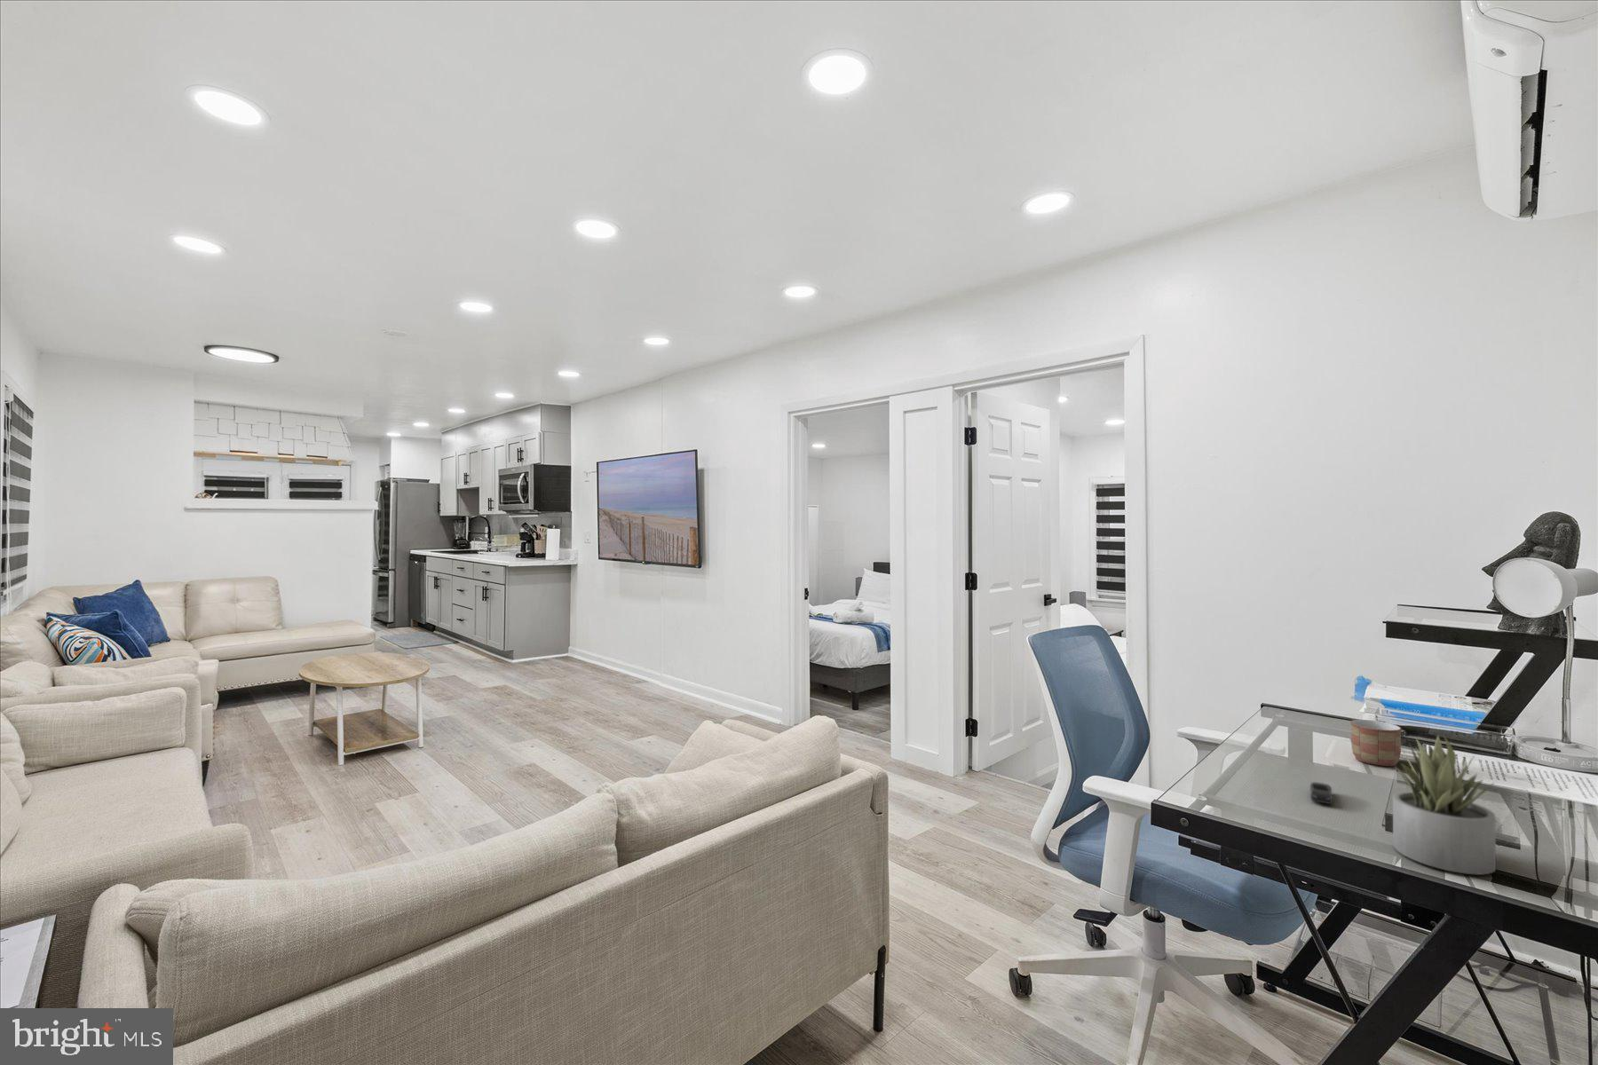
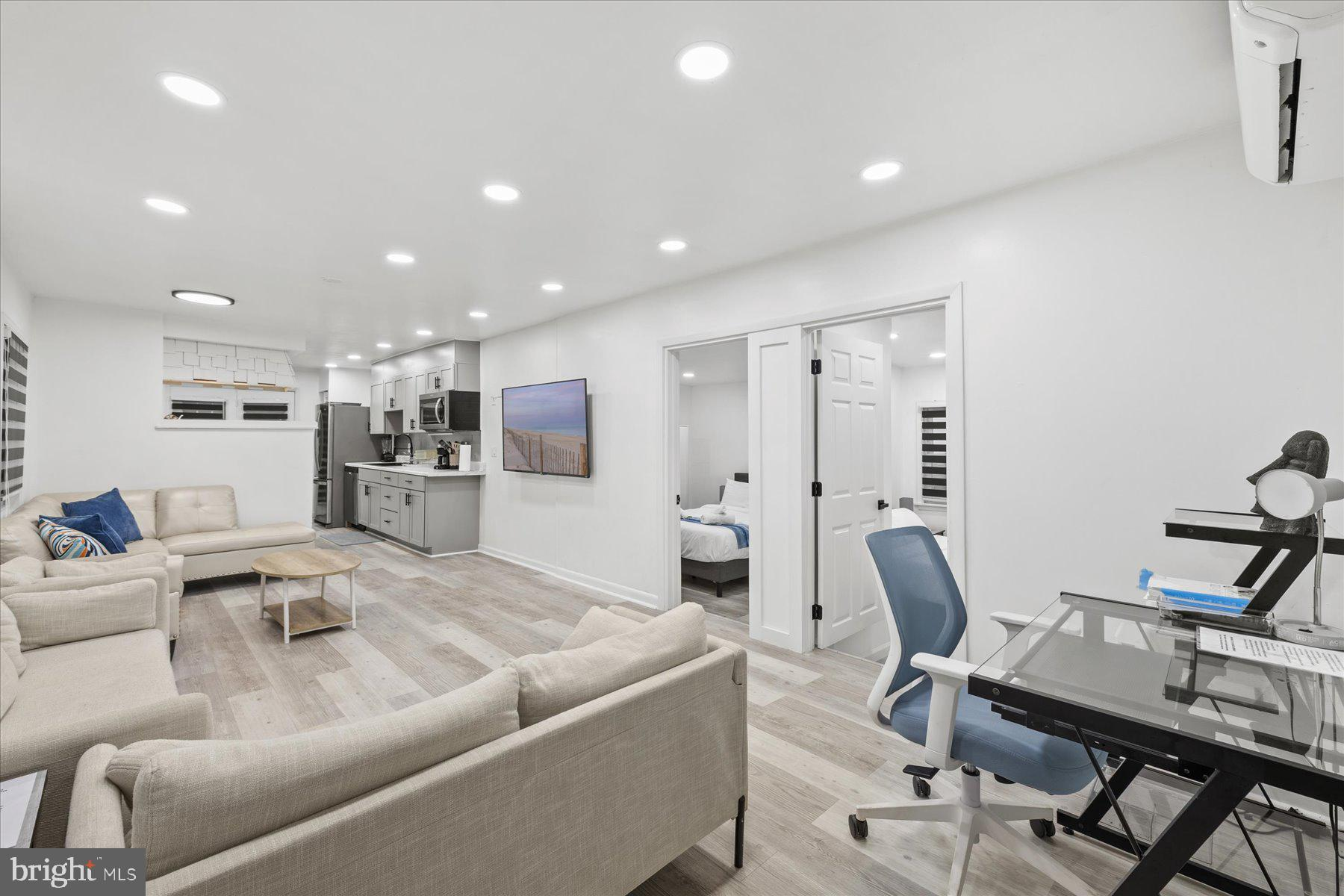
- mug [1350,719,1403,767]
- succulent plant [1392,733,1497,875]
- computer mouse [1309,781,1333,805]
